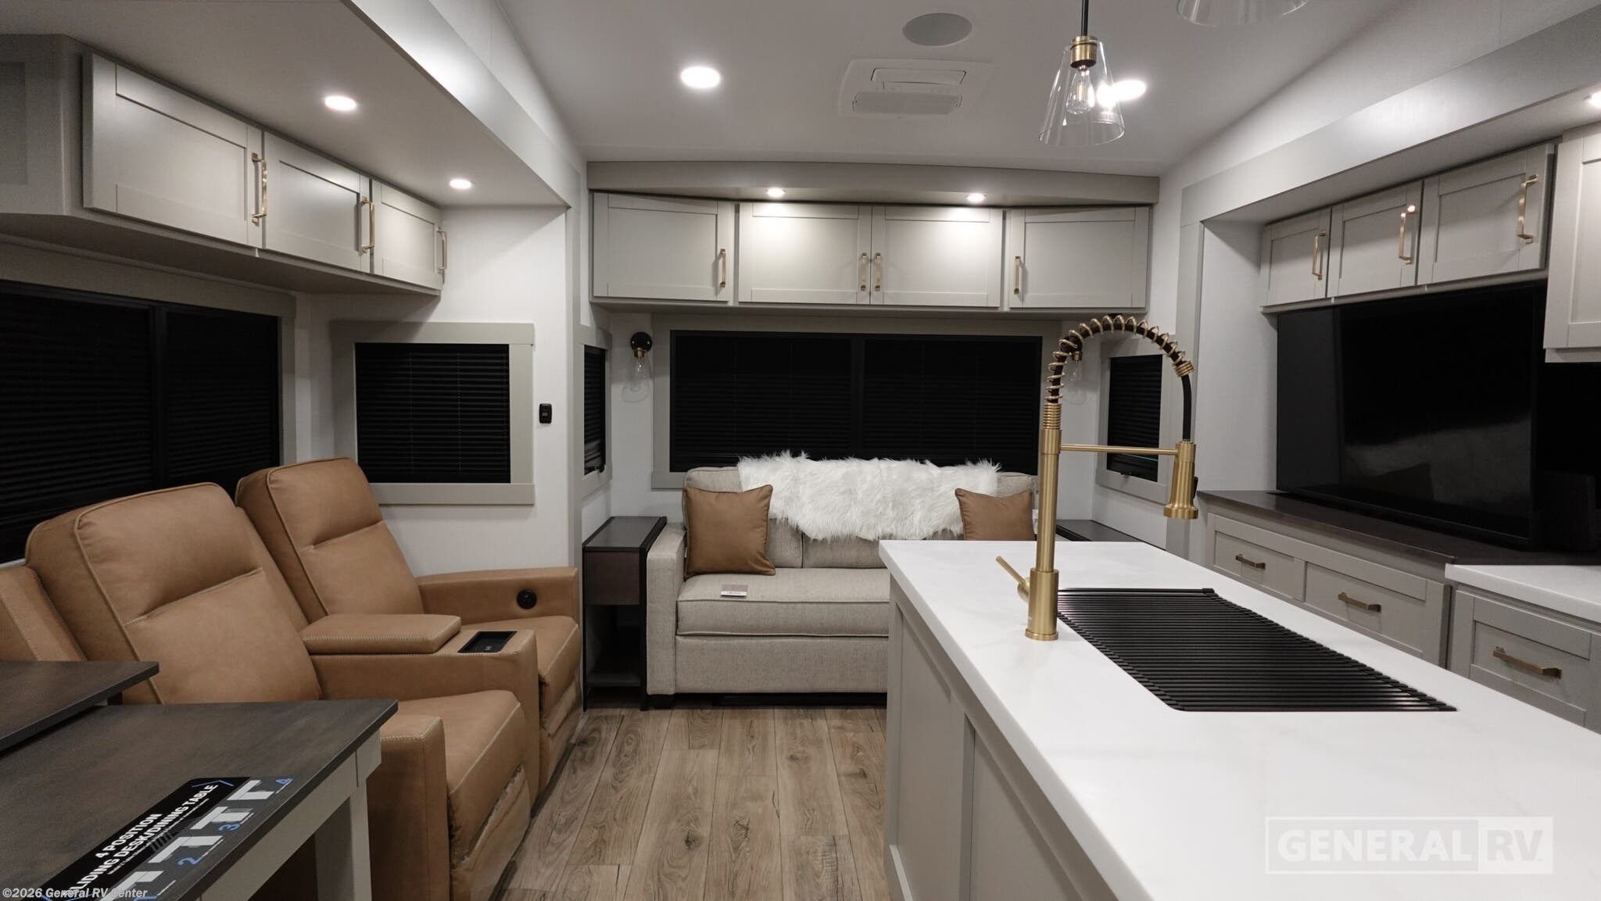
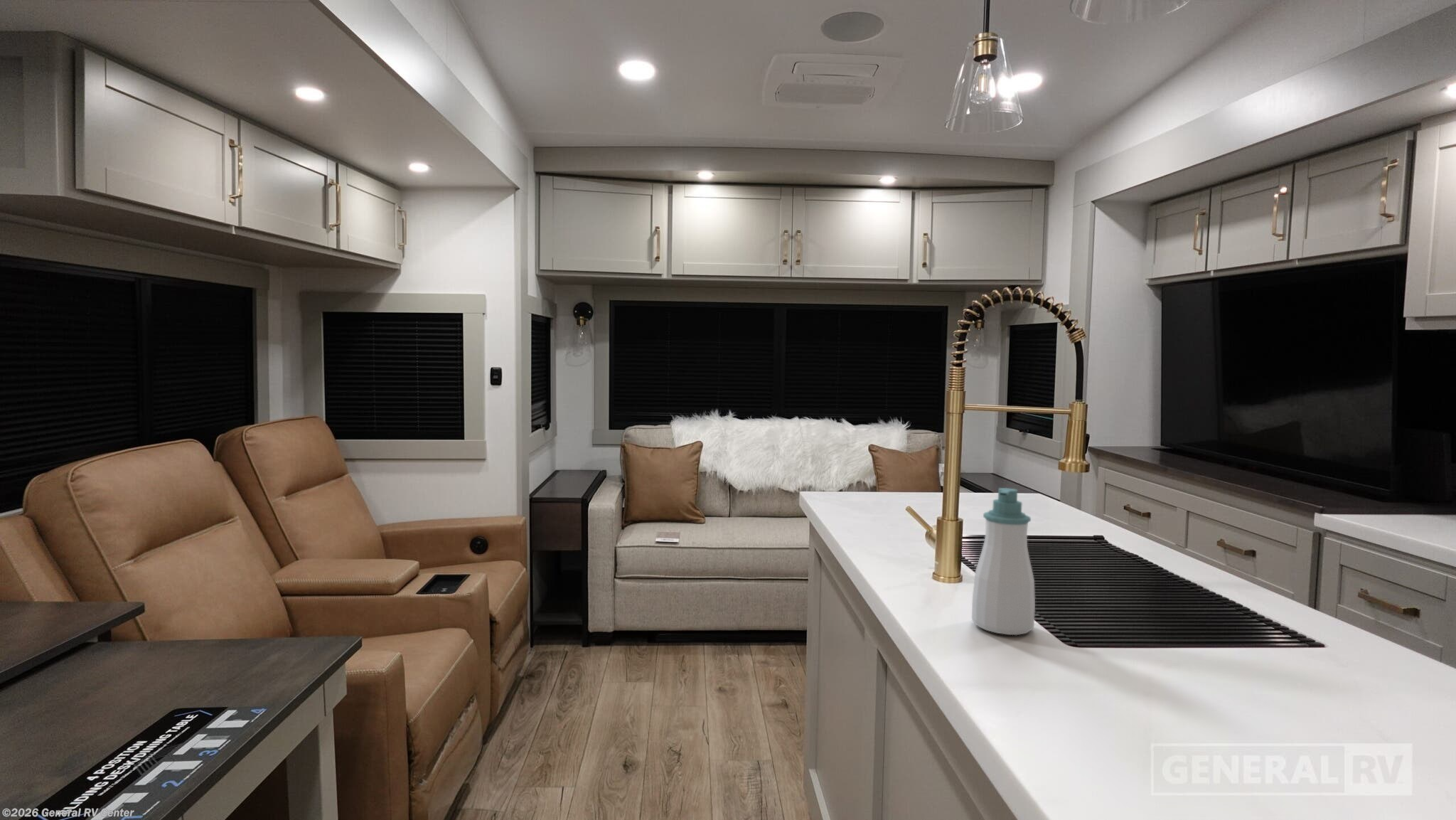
+ soap bottle [971,487,1036,636]
